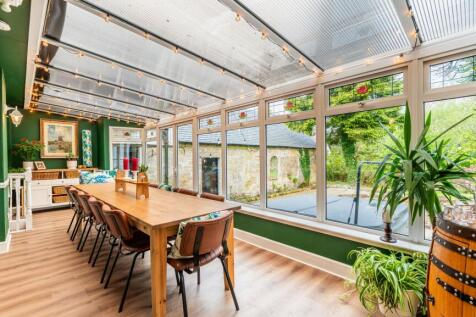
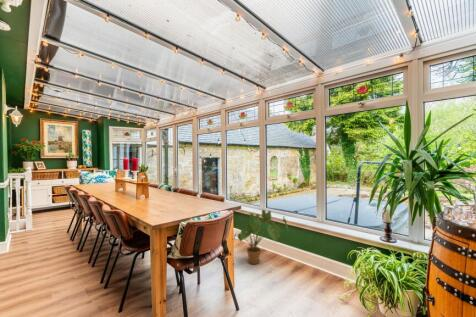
+ house plant [233,209,289,265]
